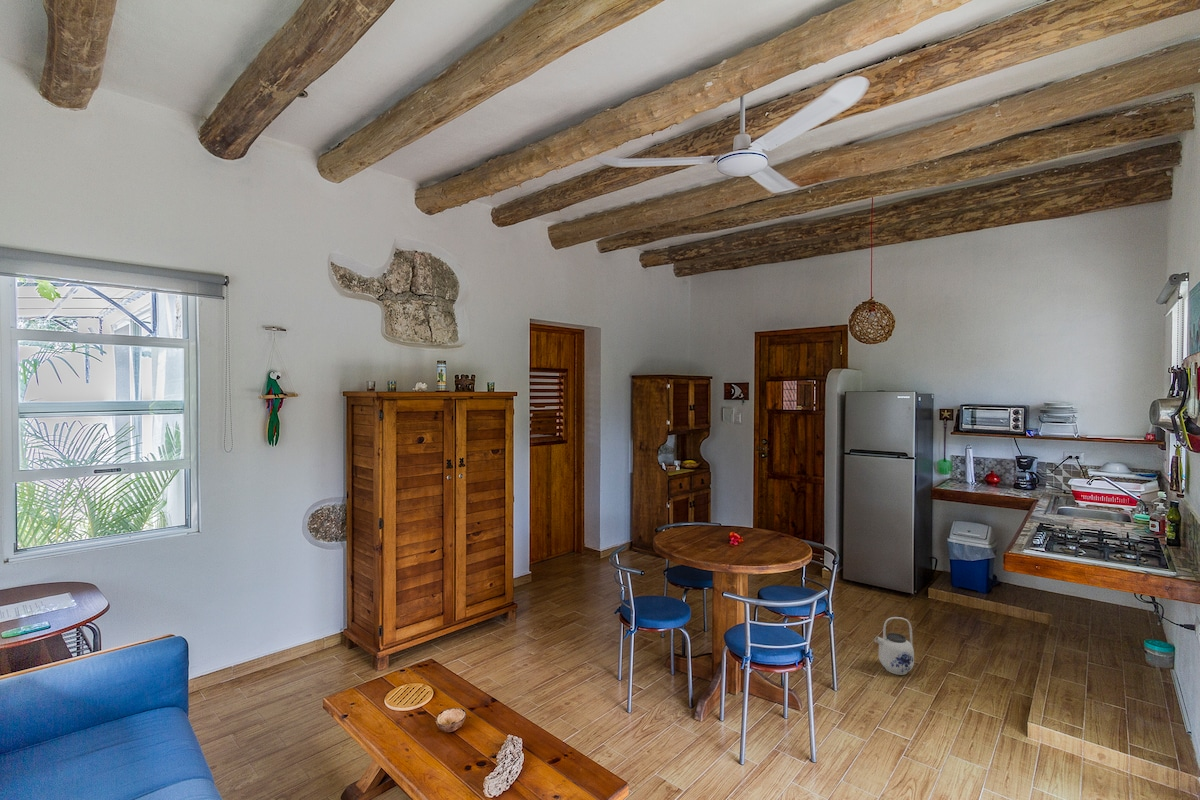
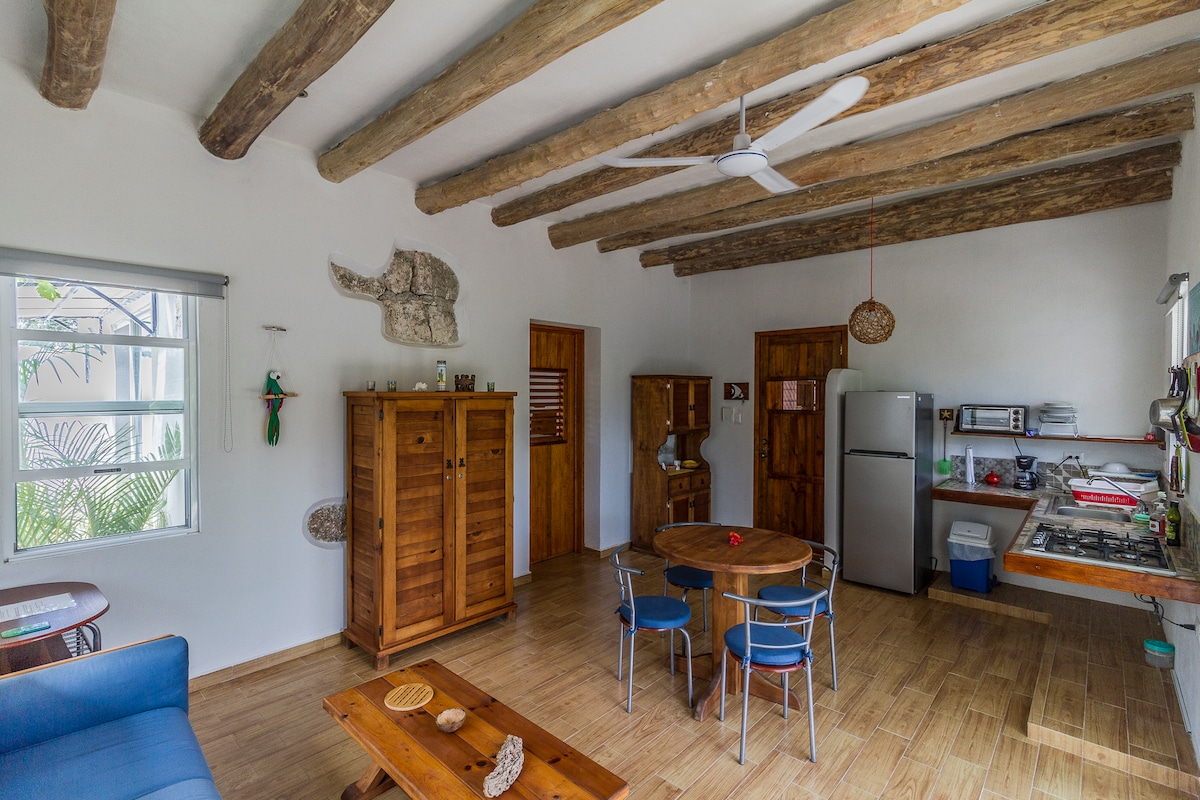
- teapot [874,616,915,676]
